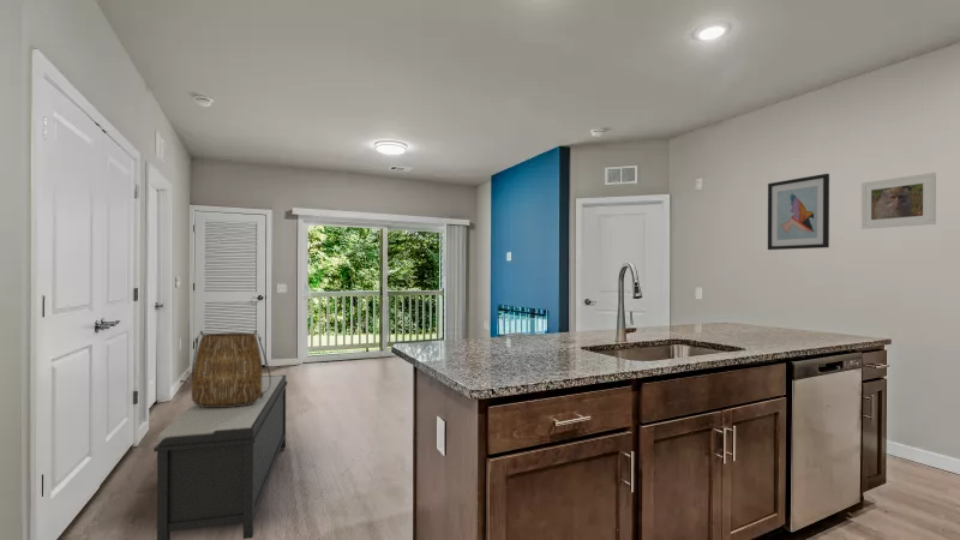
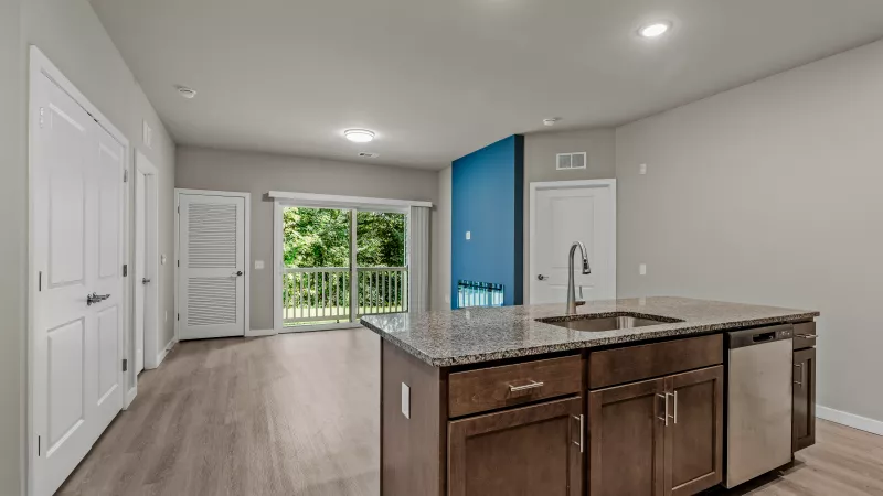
- wall art [767,173,830,251]
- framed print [860,172,937,230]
- tote bag [191,329,271,407]
- bench [152,374,289,540]
